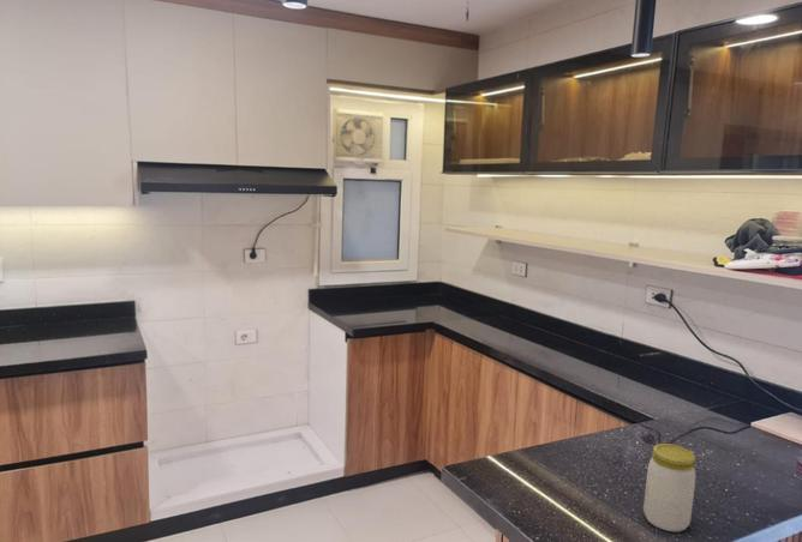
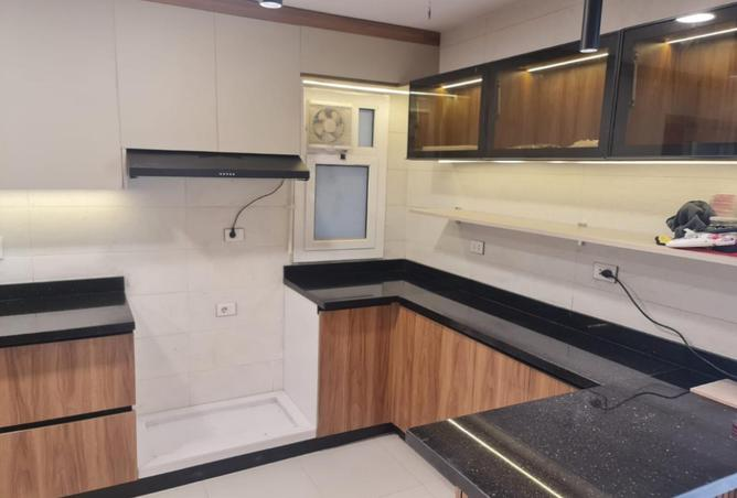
- jar [642,442,696,532]
